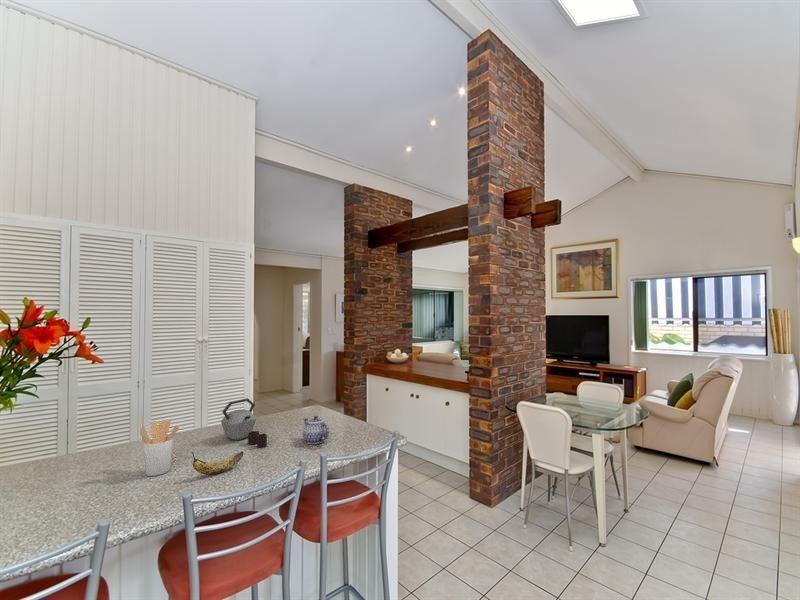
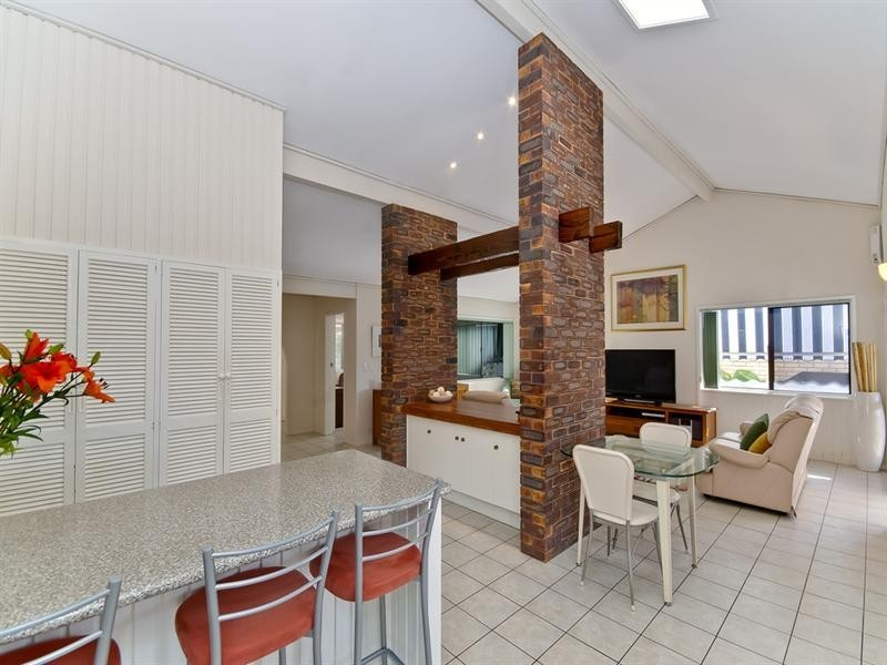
- utensil holder [139,419,180,477]
- kettle [220,397,268,449]
- banana [190,450,245,475]
- teapot [302,415,330,445]
